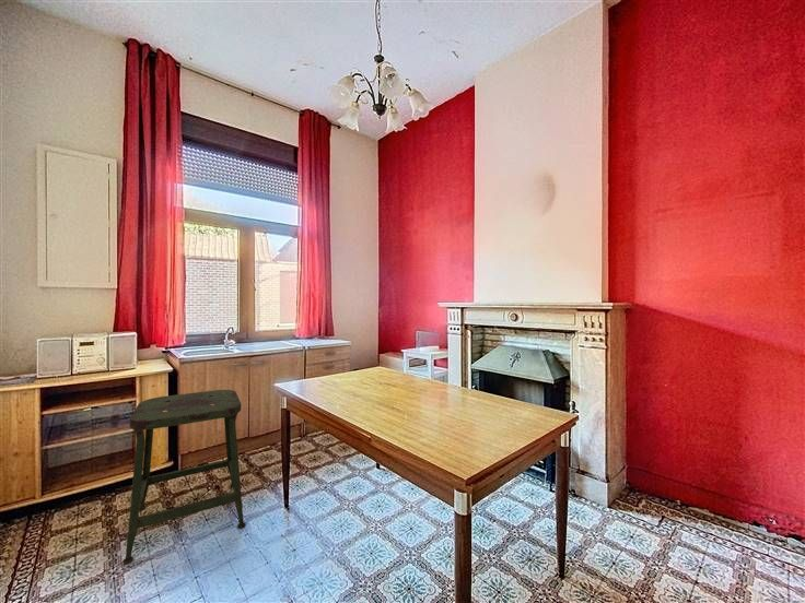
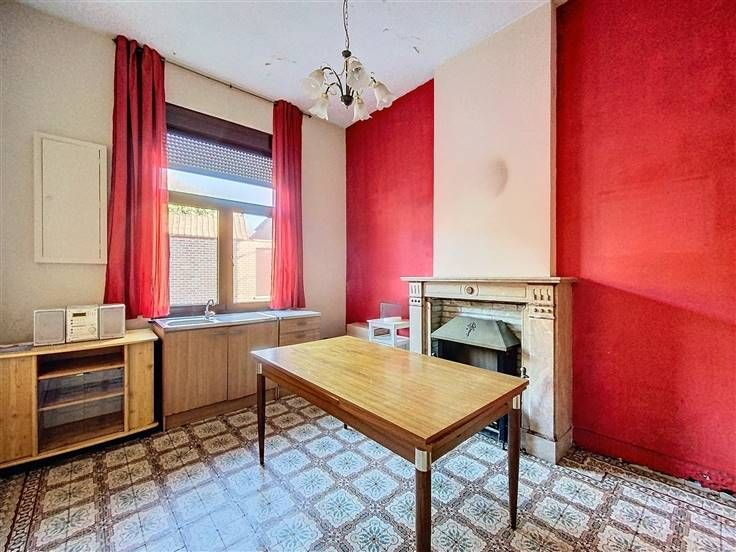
- stool [121,389,246,565]
